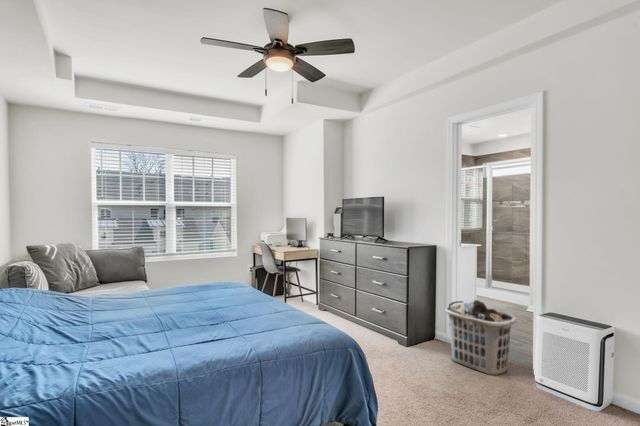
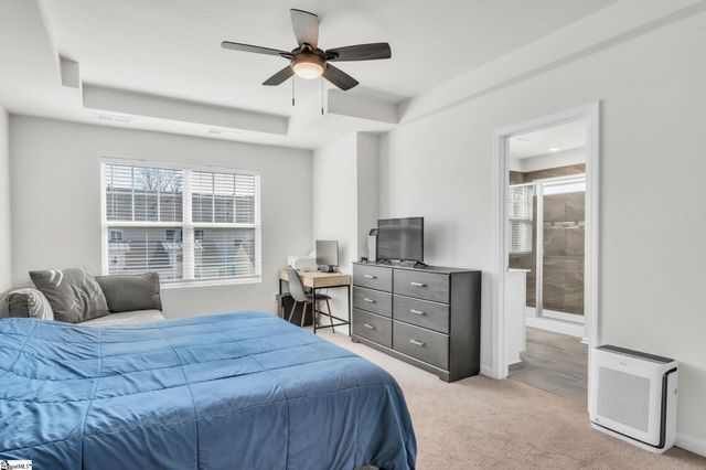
- clothes hamper [444,299,517,376]
